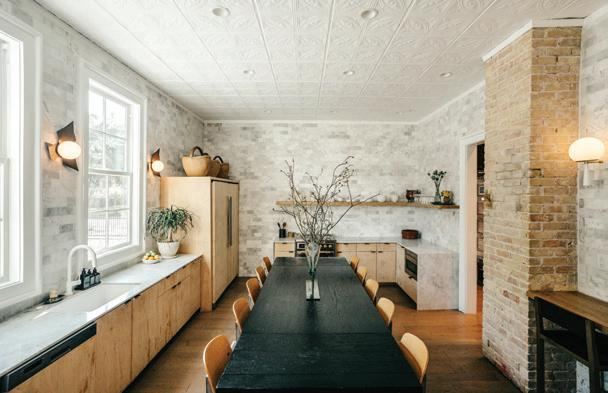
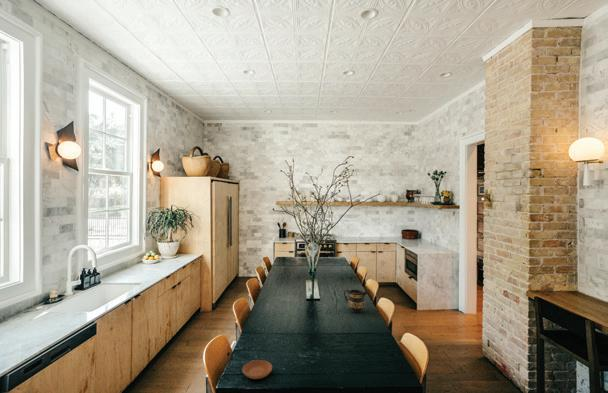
+ pitcher [343,289,371,314]
+ saucer [242,359,273,380]
